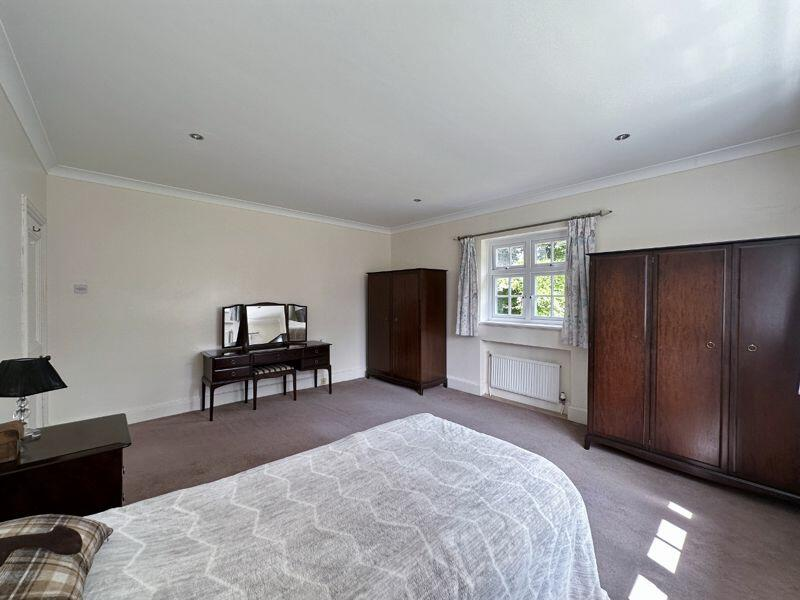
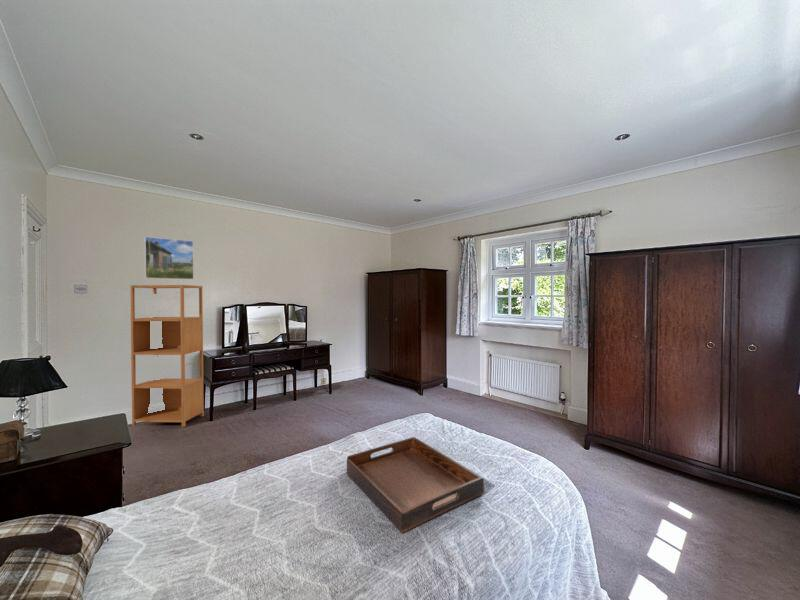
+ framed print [144,236,195,280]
+ serving tray [346,436,485,534]
+ bookshelf [129,284,205,428]
